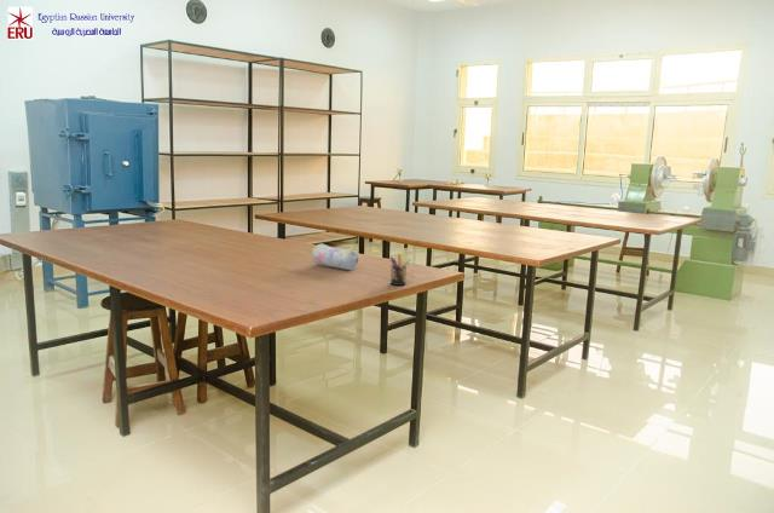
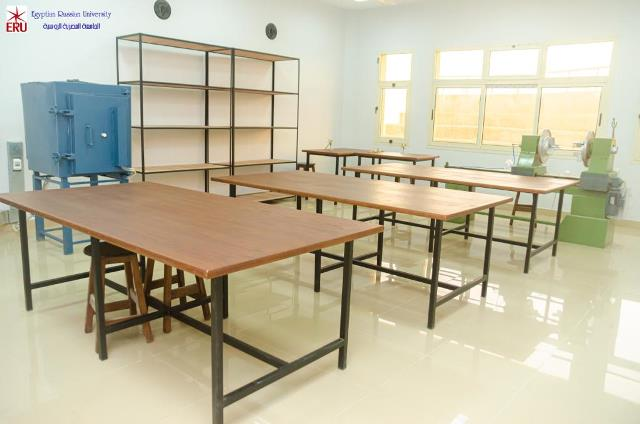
- pen holder [388,253,412,287]
- pencil case [311,242,359,271]
